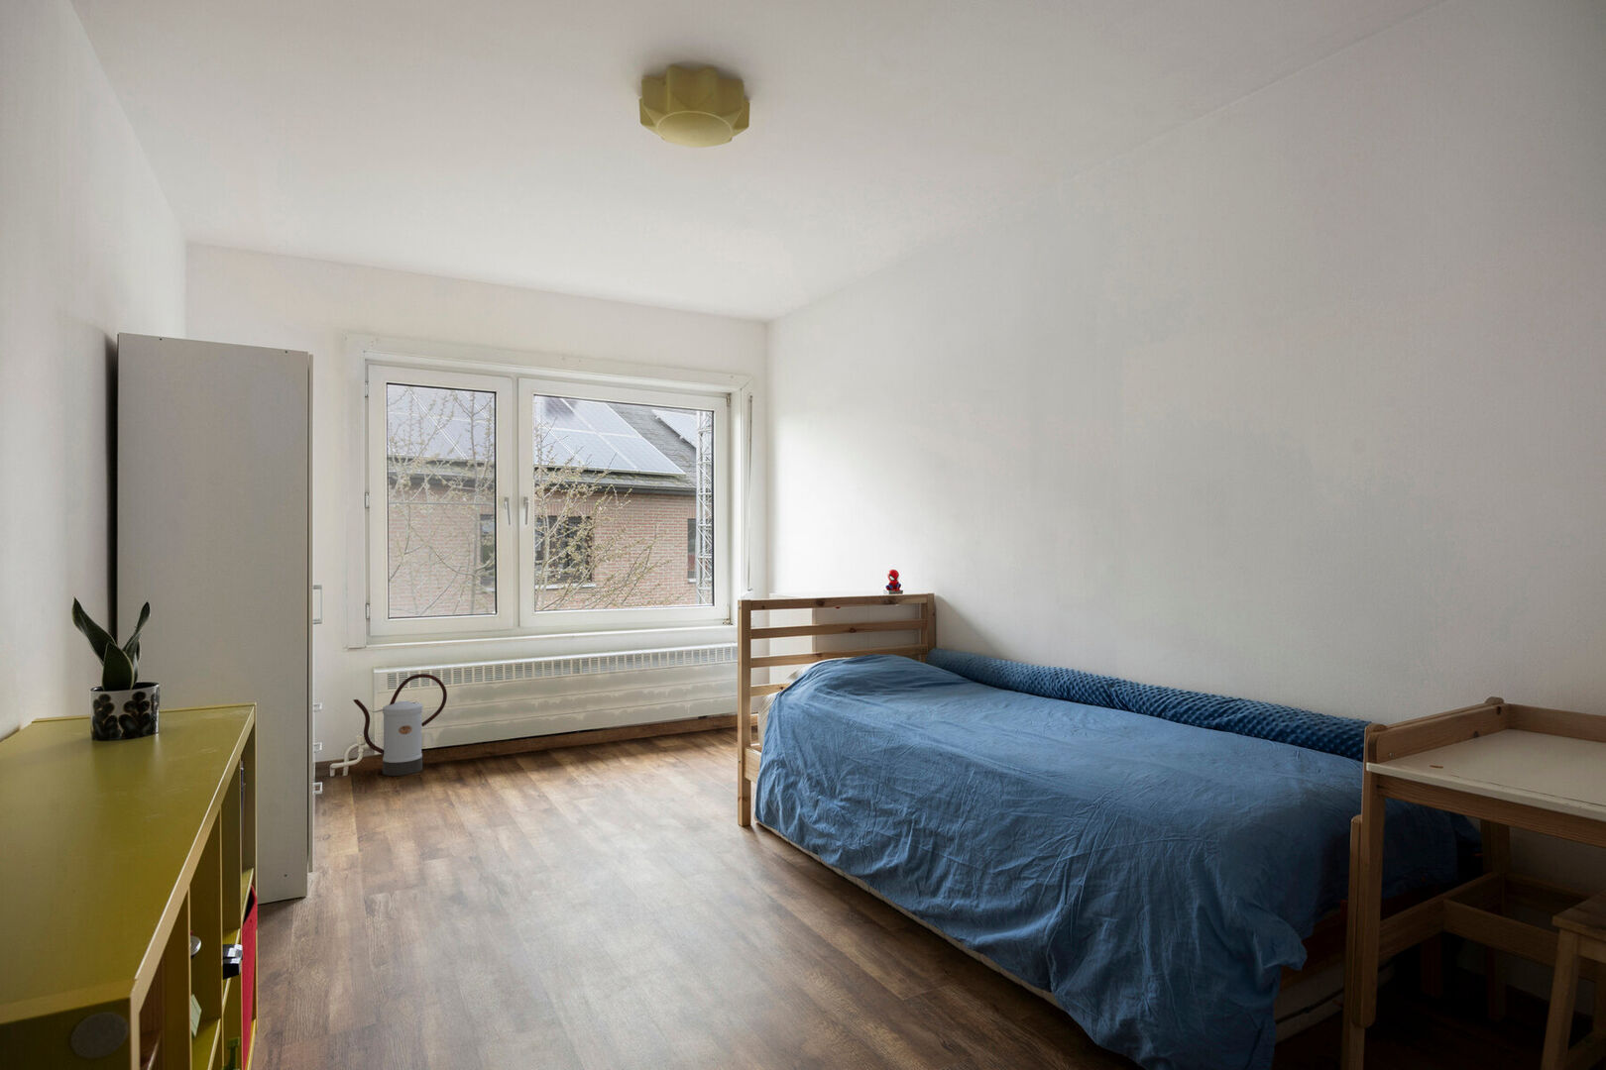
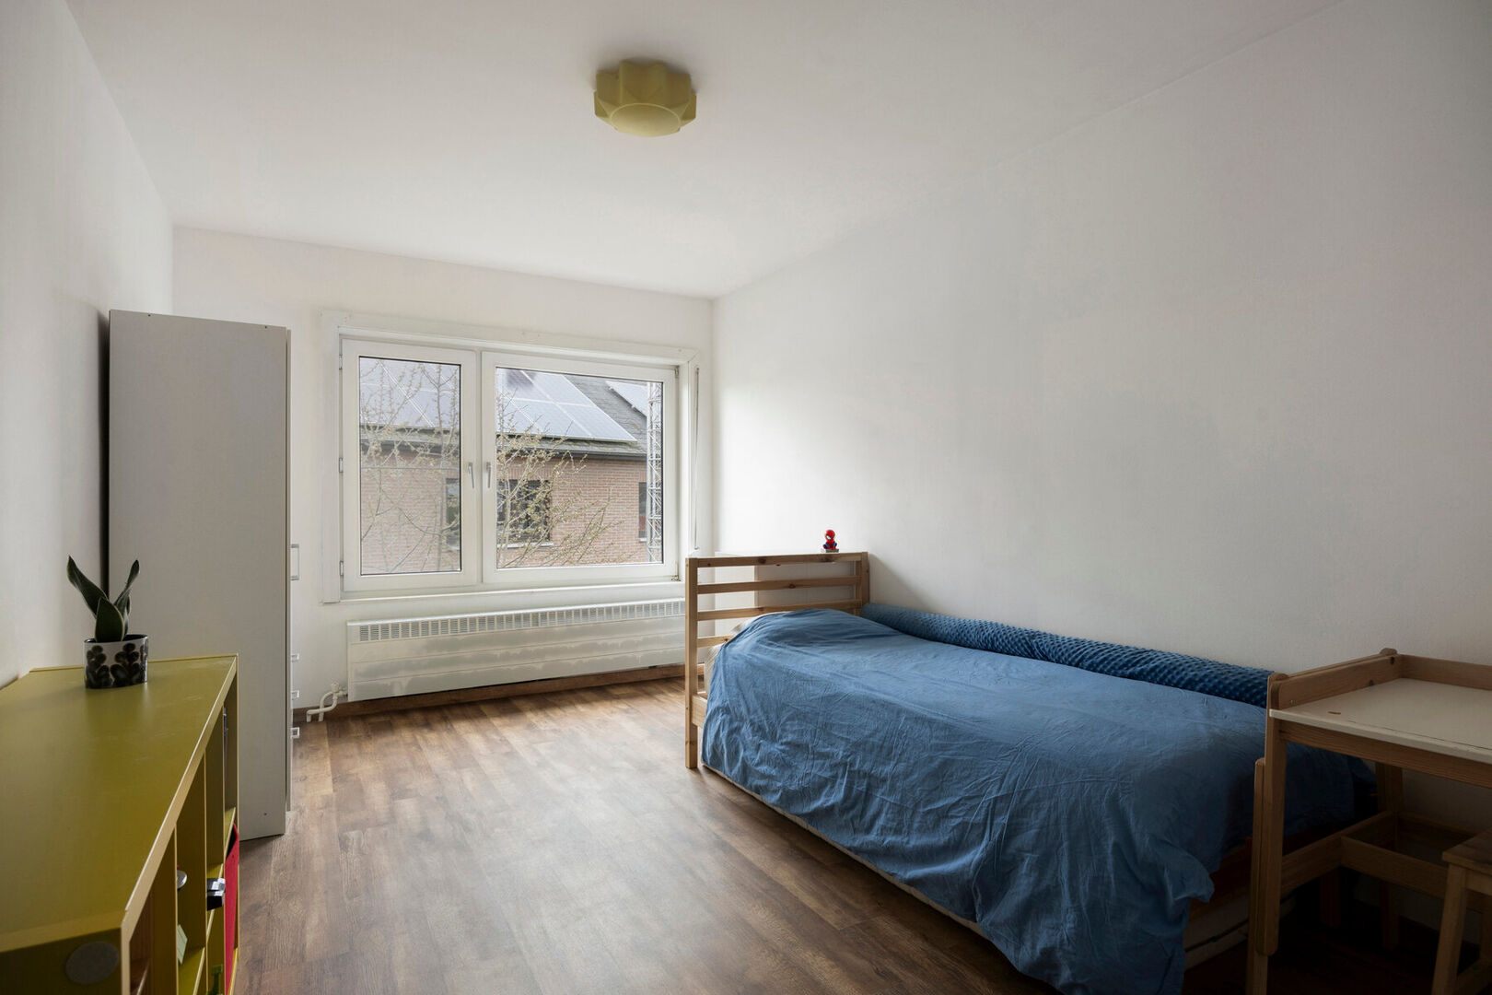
- watering can [353,672,448,776]
